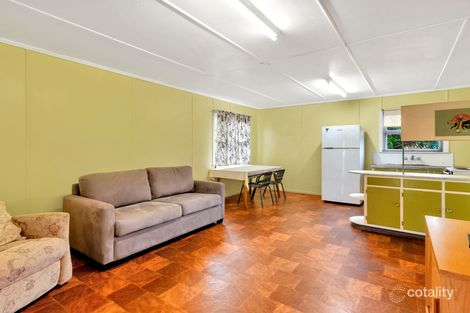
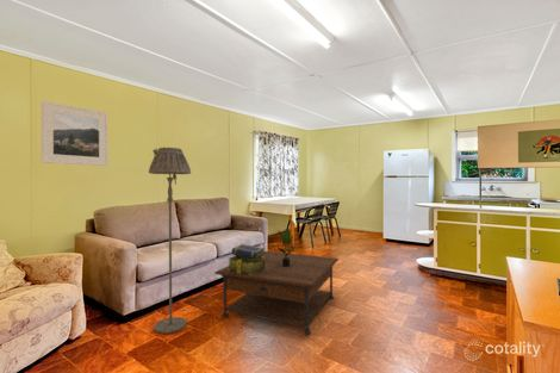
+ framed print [41,100,110,167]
+ potted plant [276,228,298,267]
+ coffee table [213,250,340,336]
+ stack of books [228,243,266,275]
+ floor lamp [148,147,192,335]
